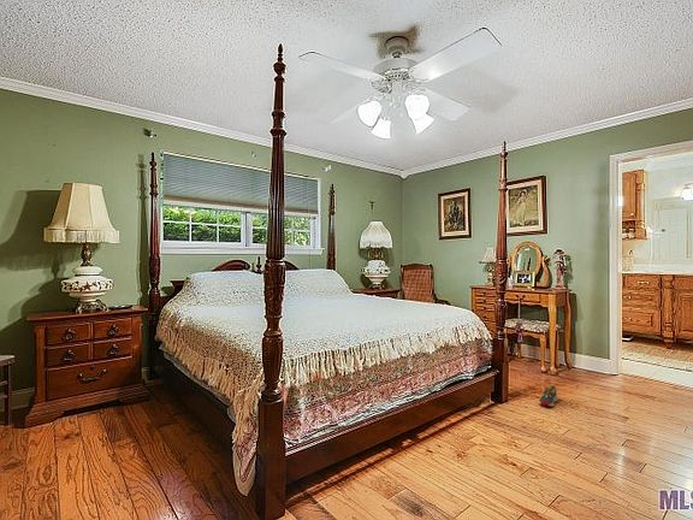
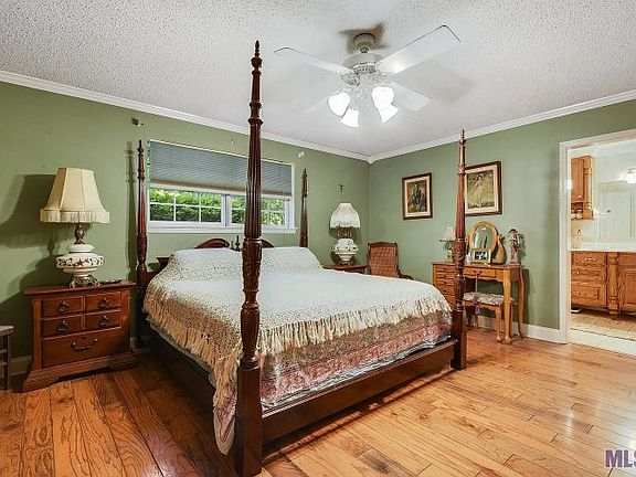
- shoe [538,383,559,408]
